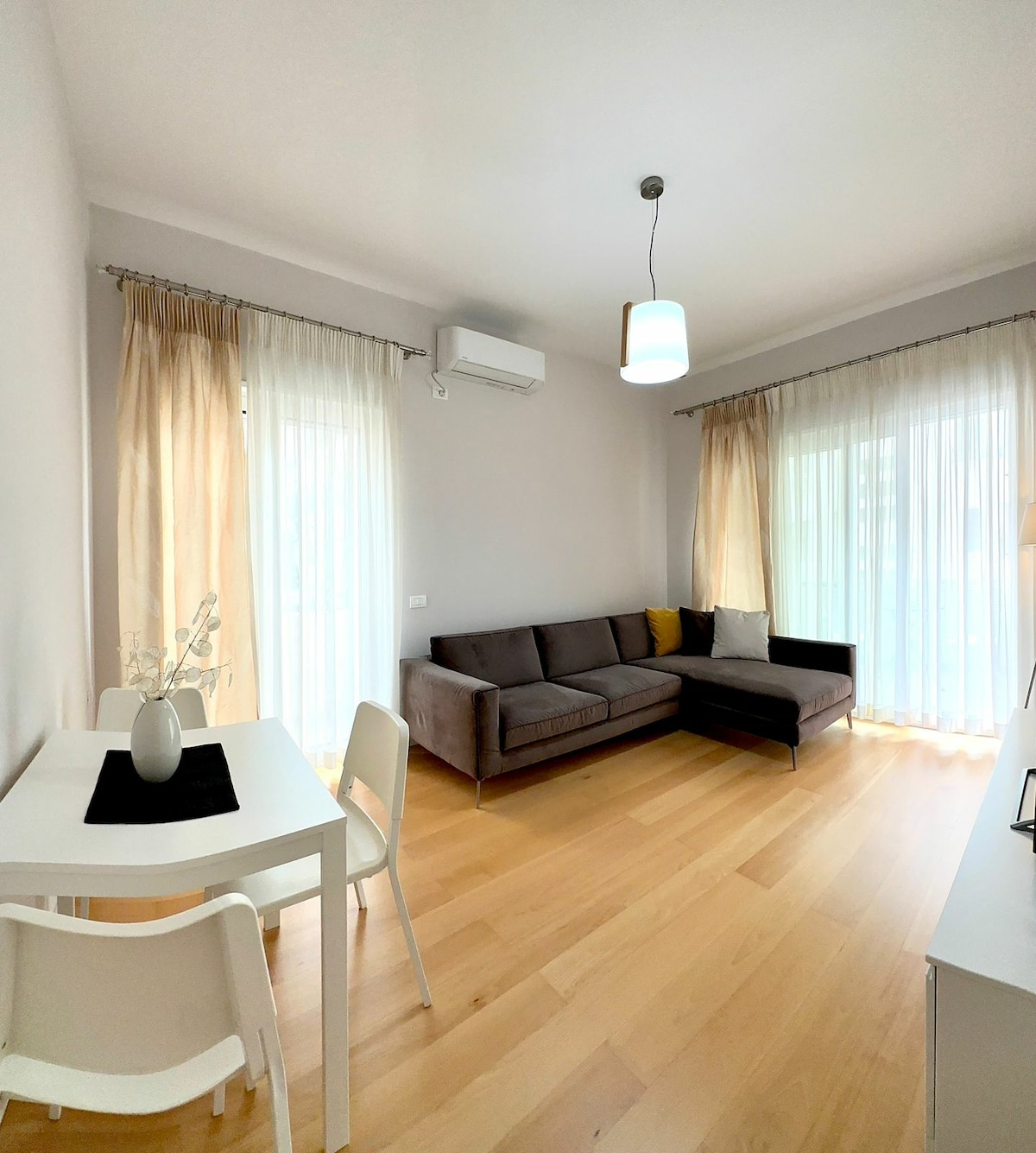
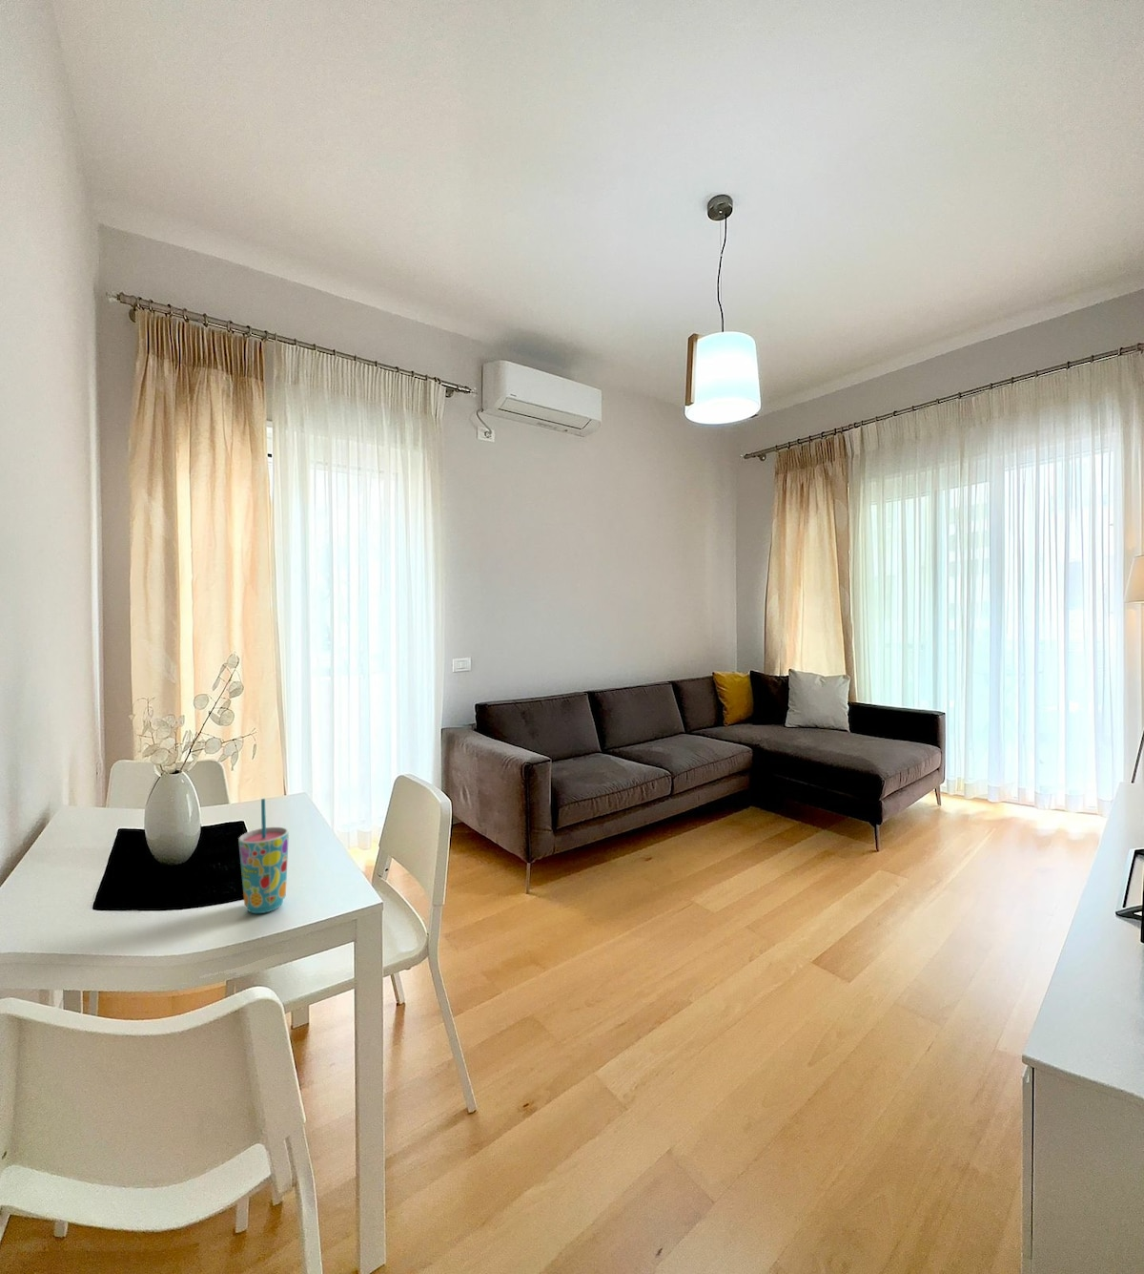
+ cup [237,798,289,914]
